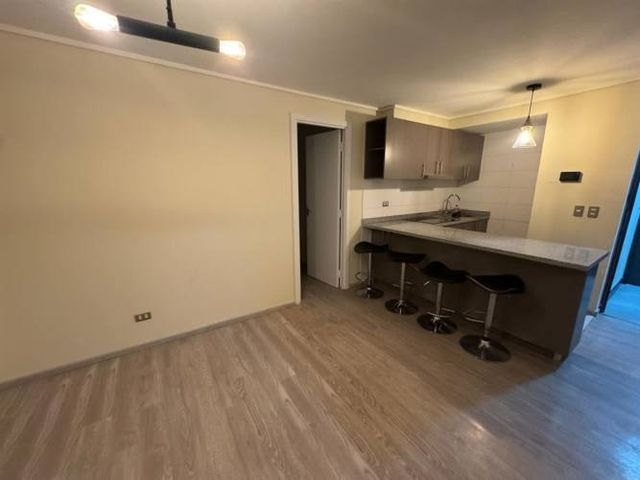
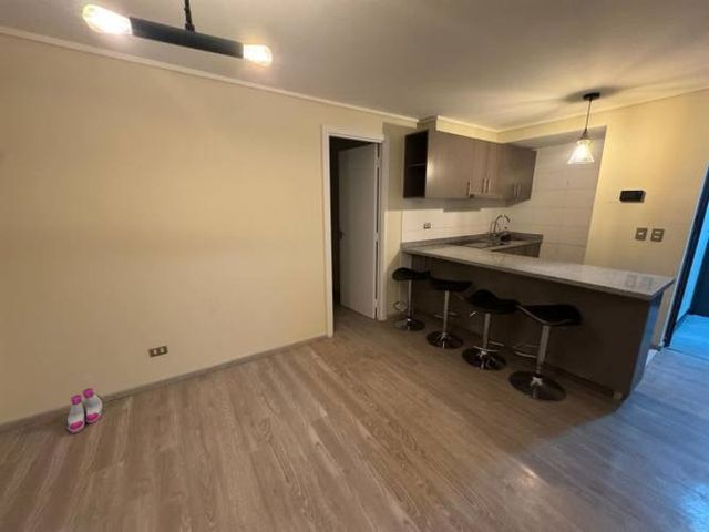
+ boots [65,387,105,434]
